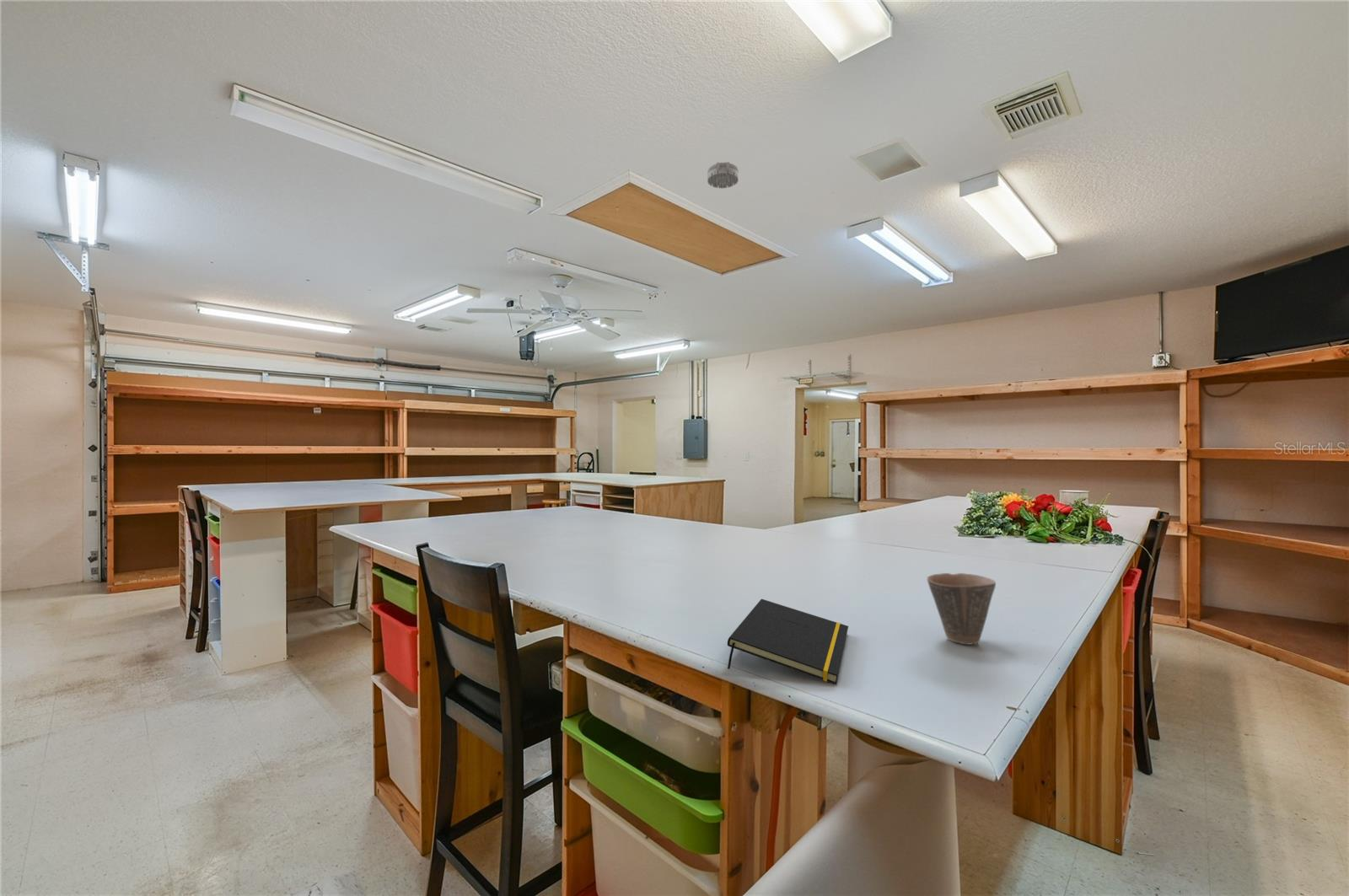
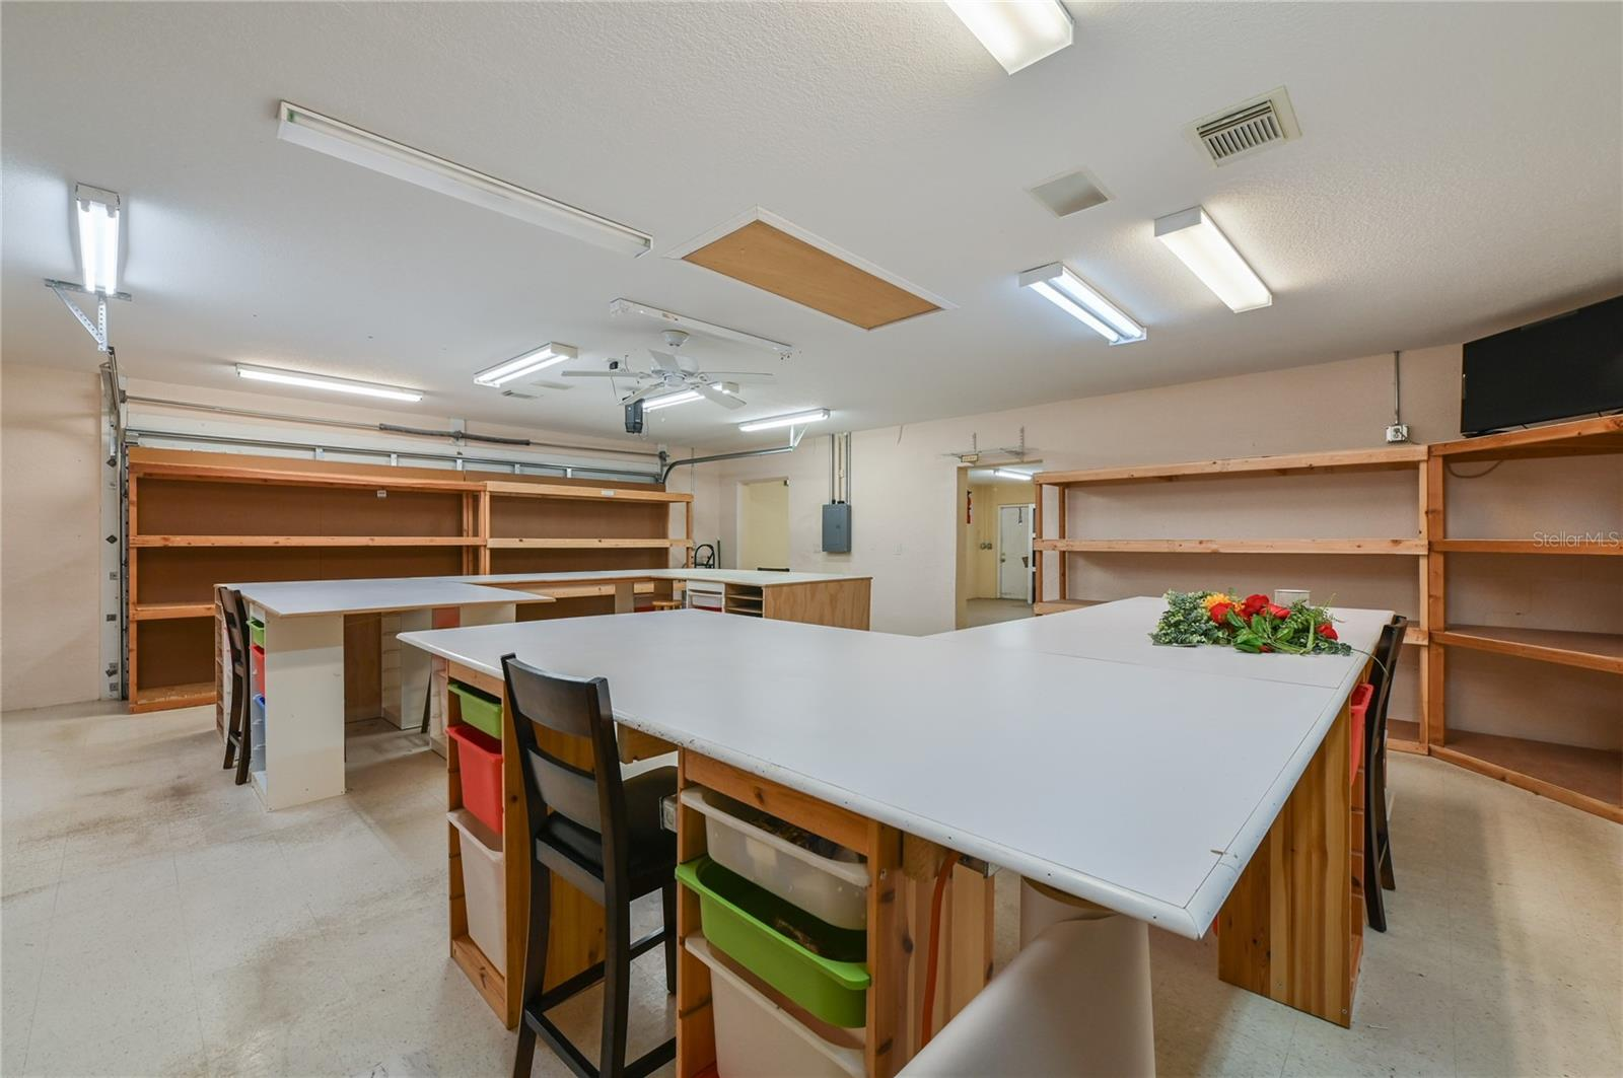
- smoke detector [707,161,739,189]
- notepad [727,598,849,685]
- cup [926,572,997,646]
